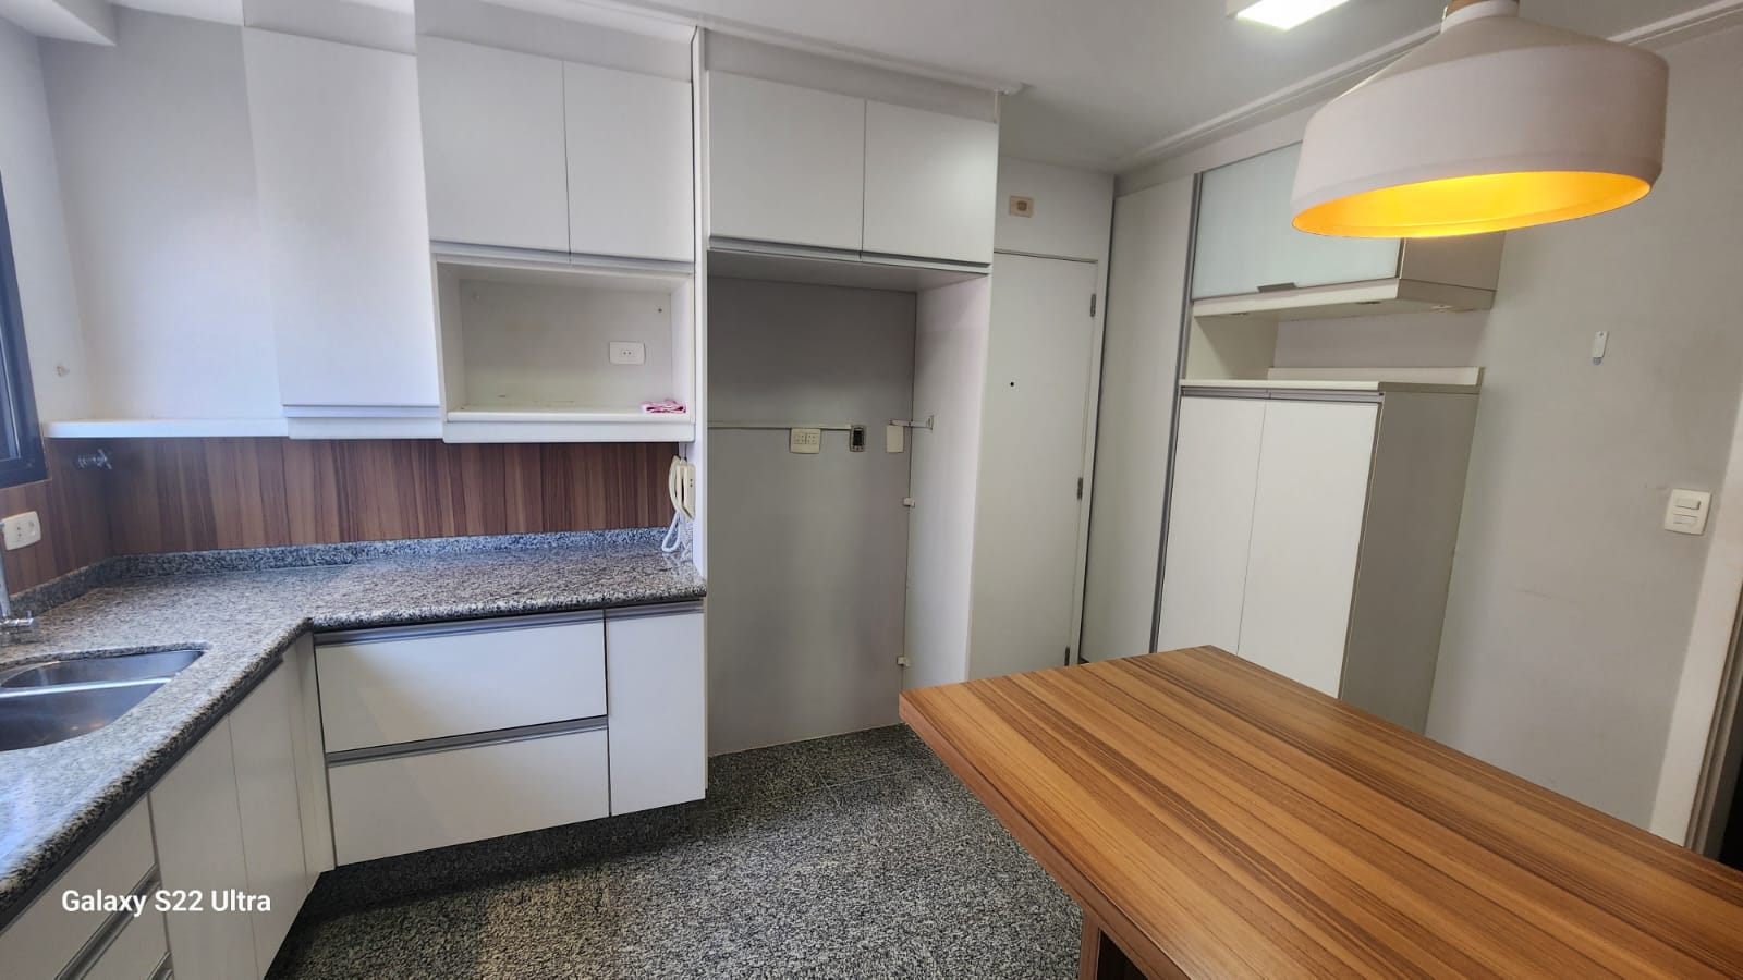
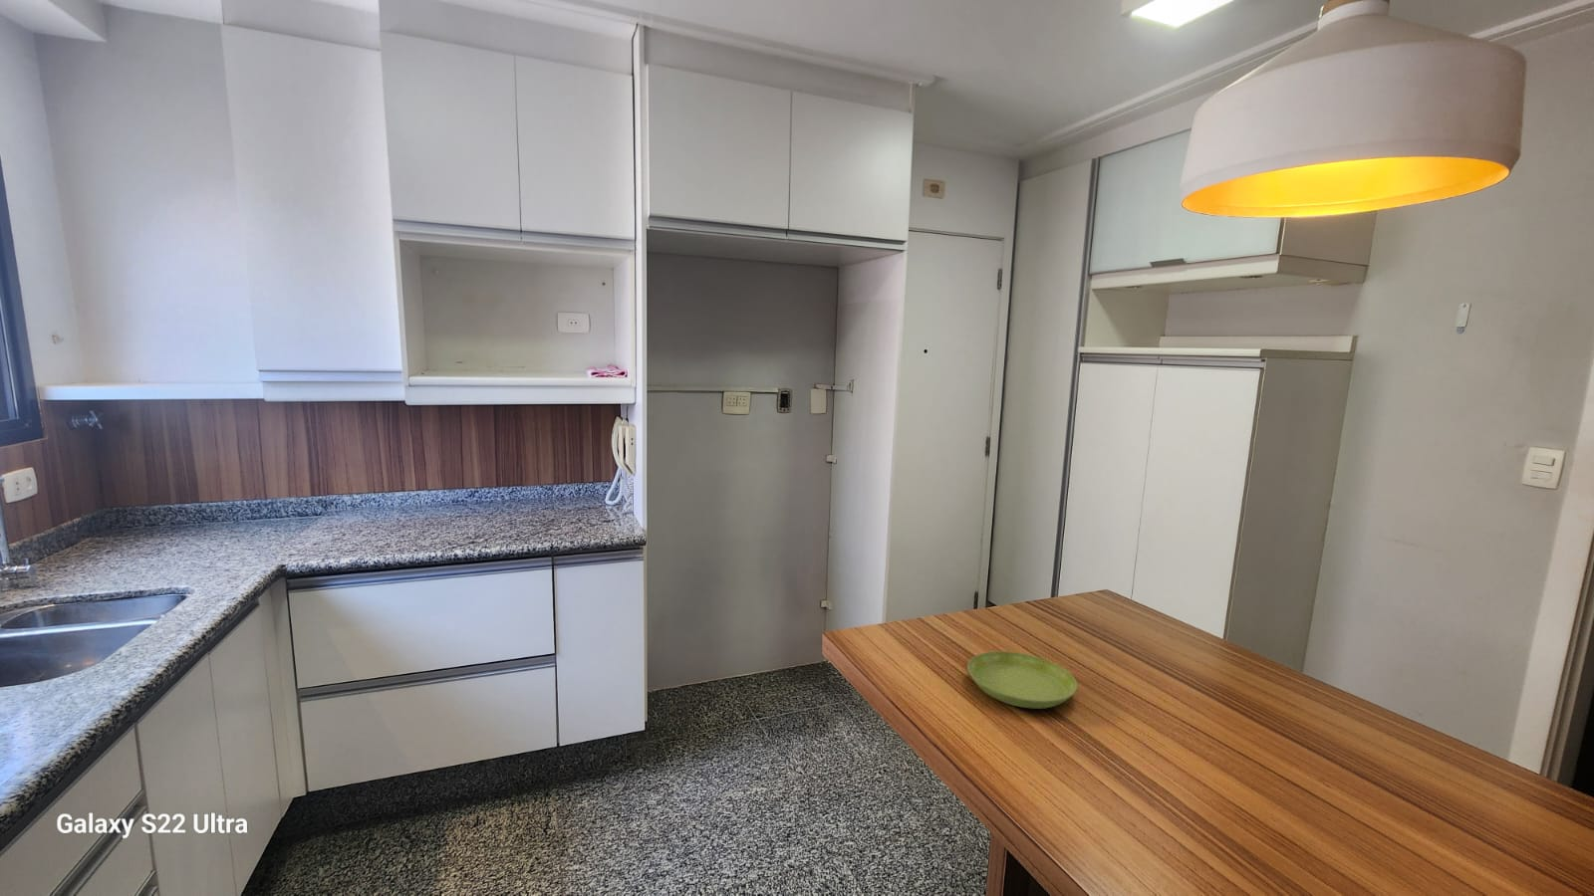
+ saucer [967,650,1078,710]
